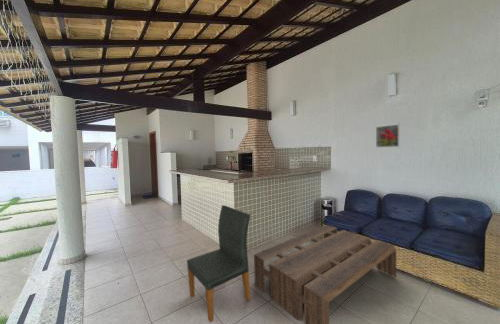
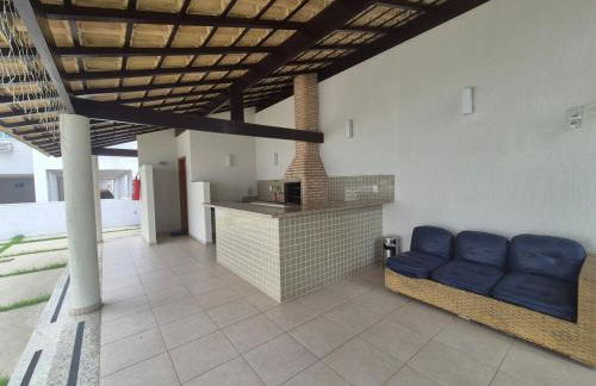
- coffee table [253,224,397,324]
- dining chair [186,204,252,323]
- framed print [375,122,400,150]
